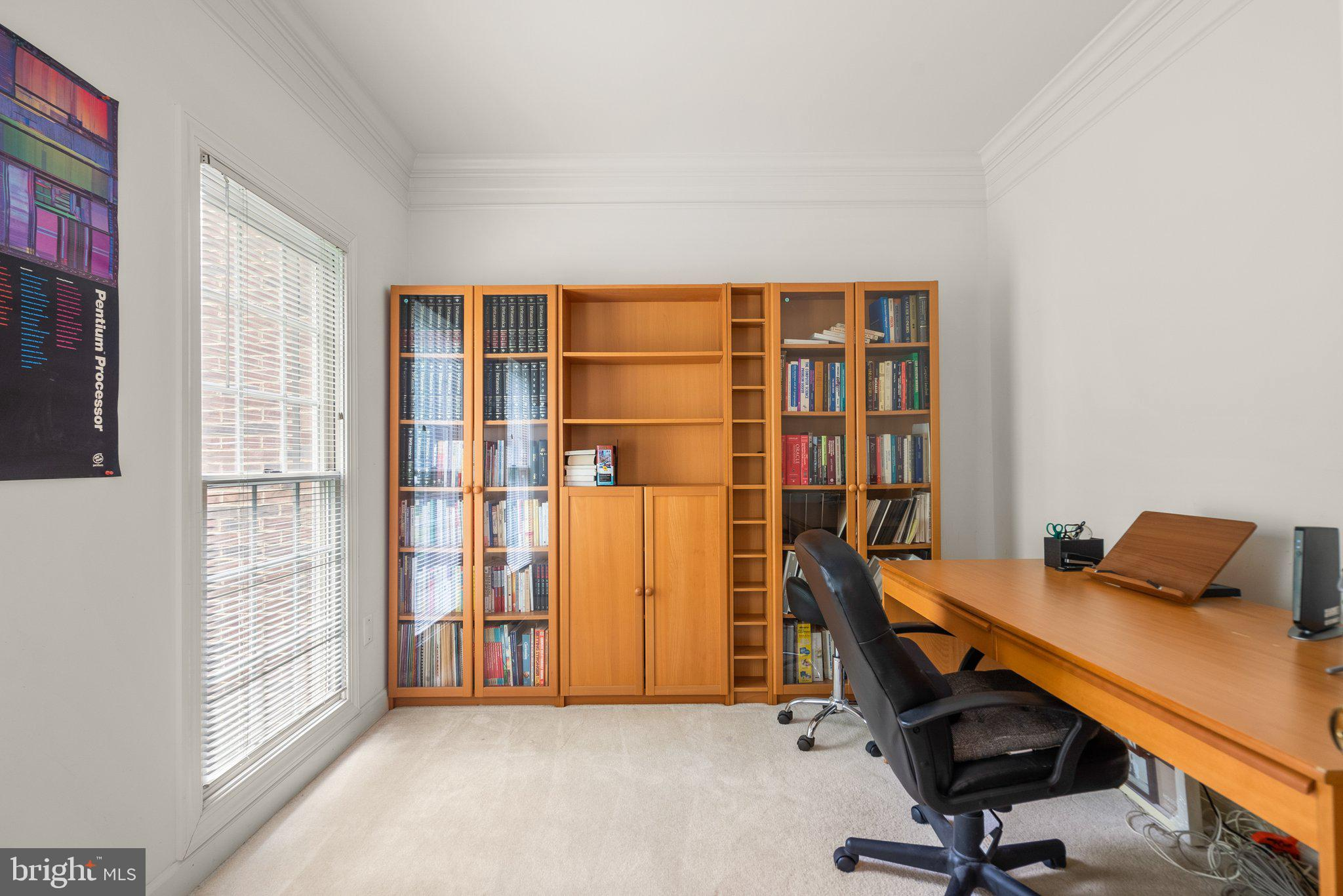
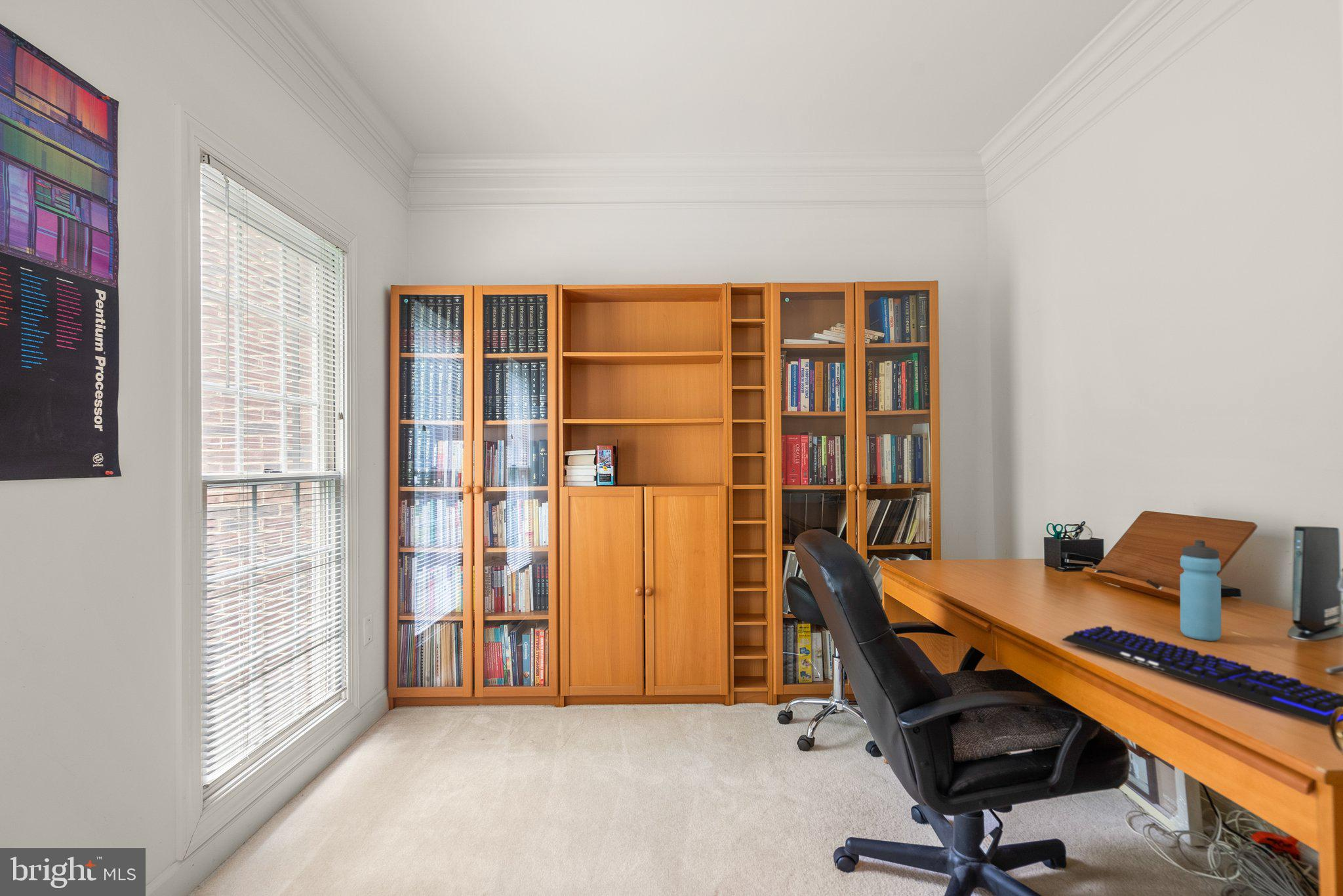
+ keyboard [1061,625,1343,726]
+ water bottle [1180,539,1222,642]
